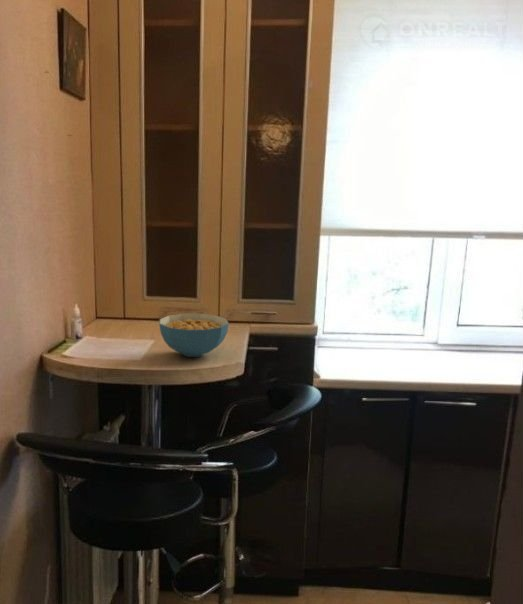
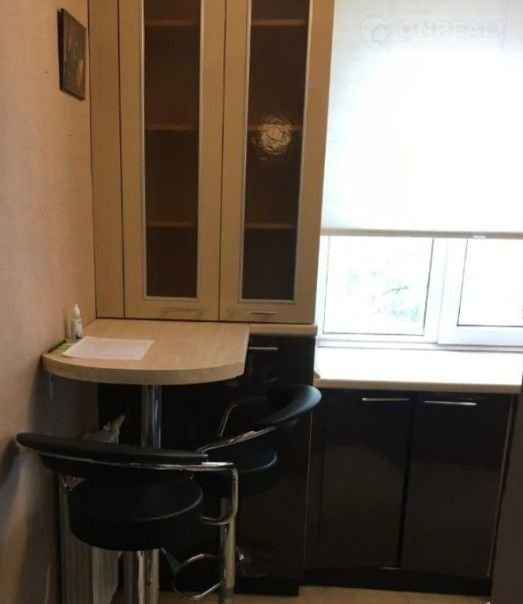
- cereal bowl [158,313,230,358]
